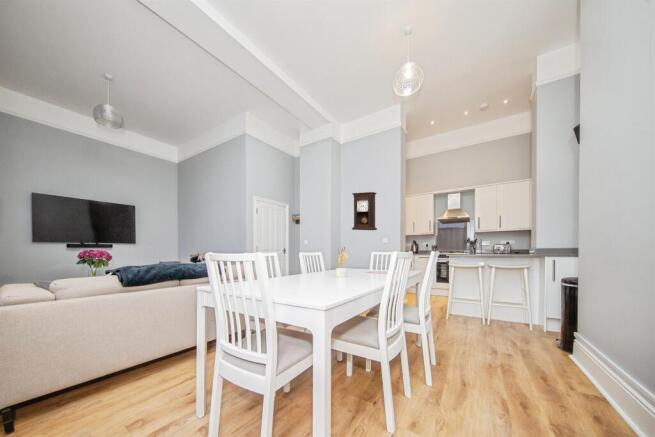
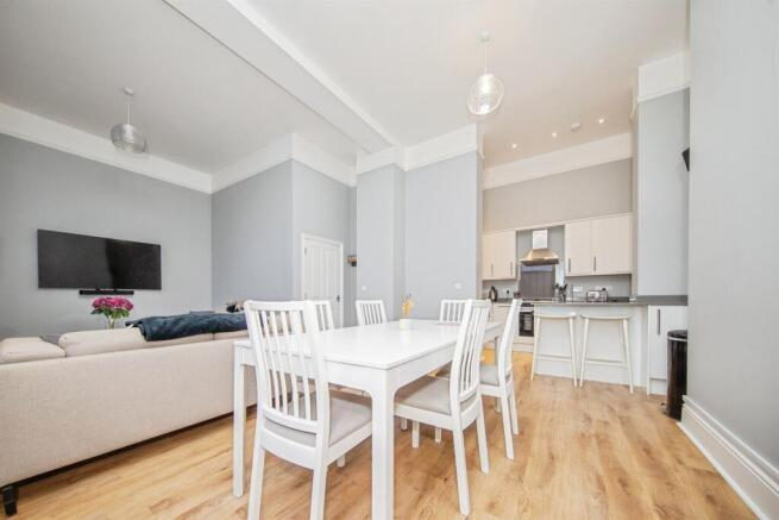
- pendulum clock [351,191,378,231]
